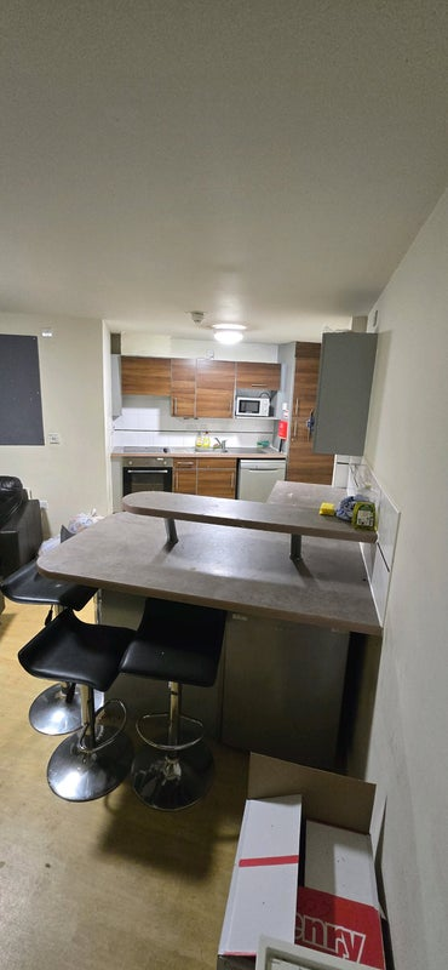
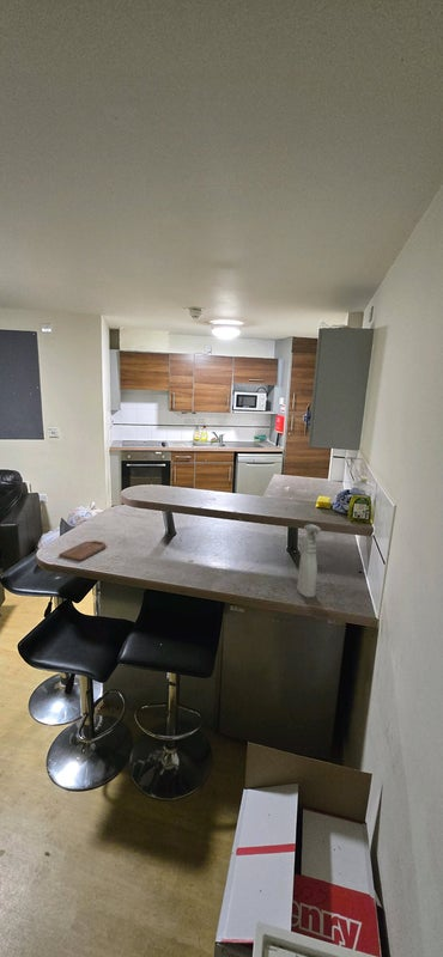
+ cutting board [57,540,108,562]
+ spray bottle [296,524,322,598]
